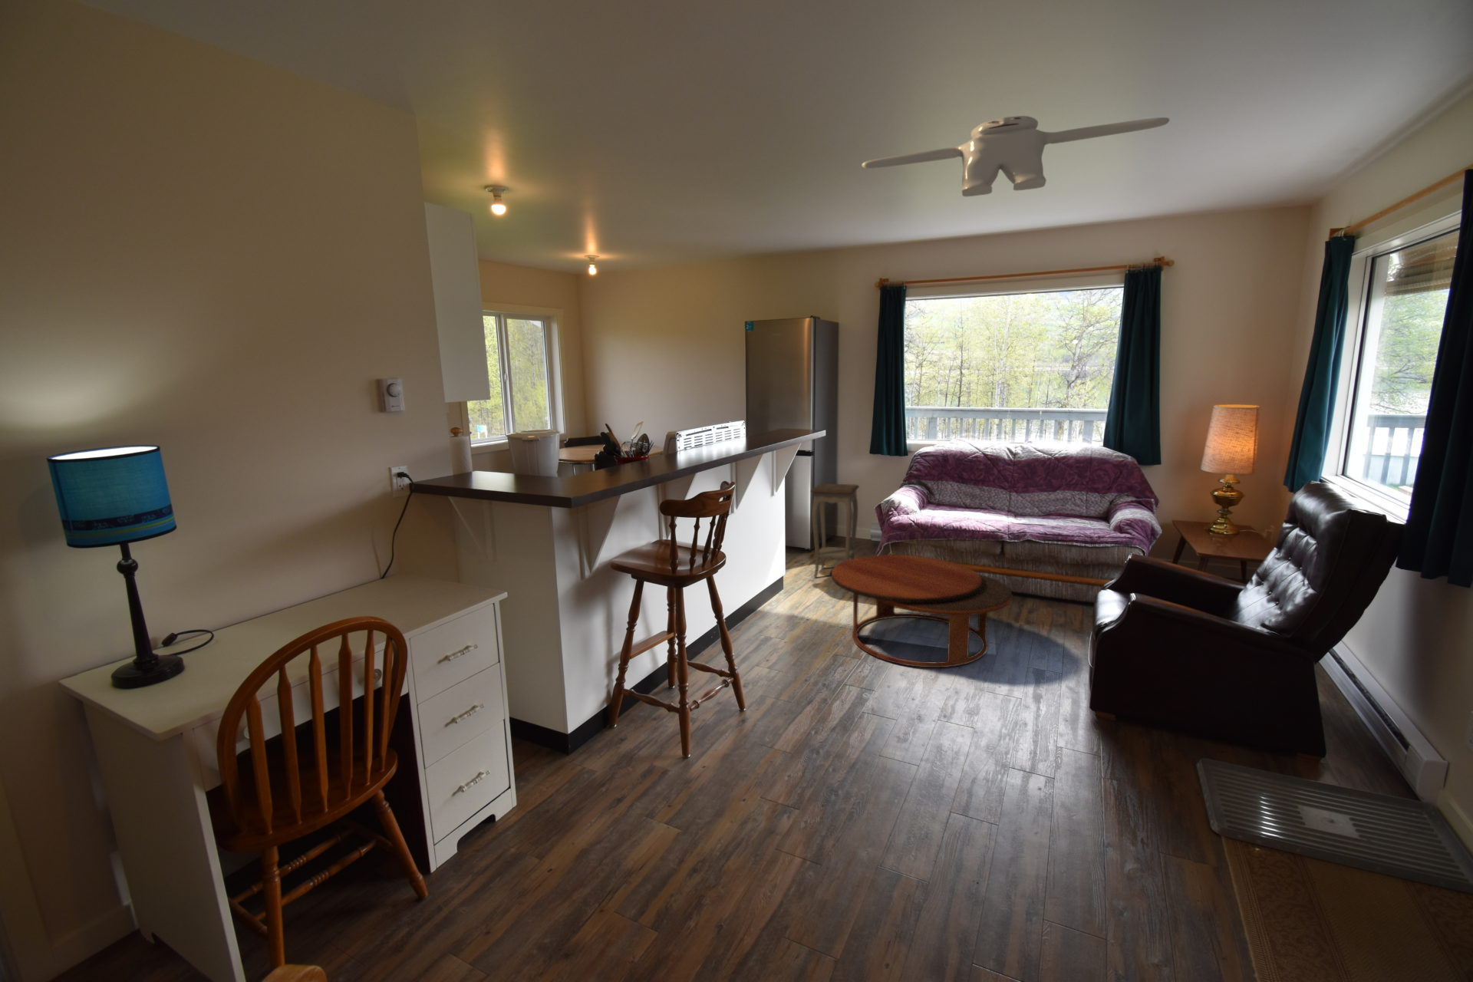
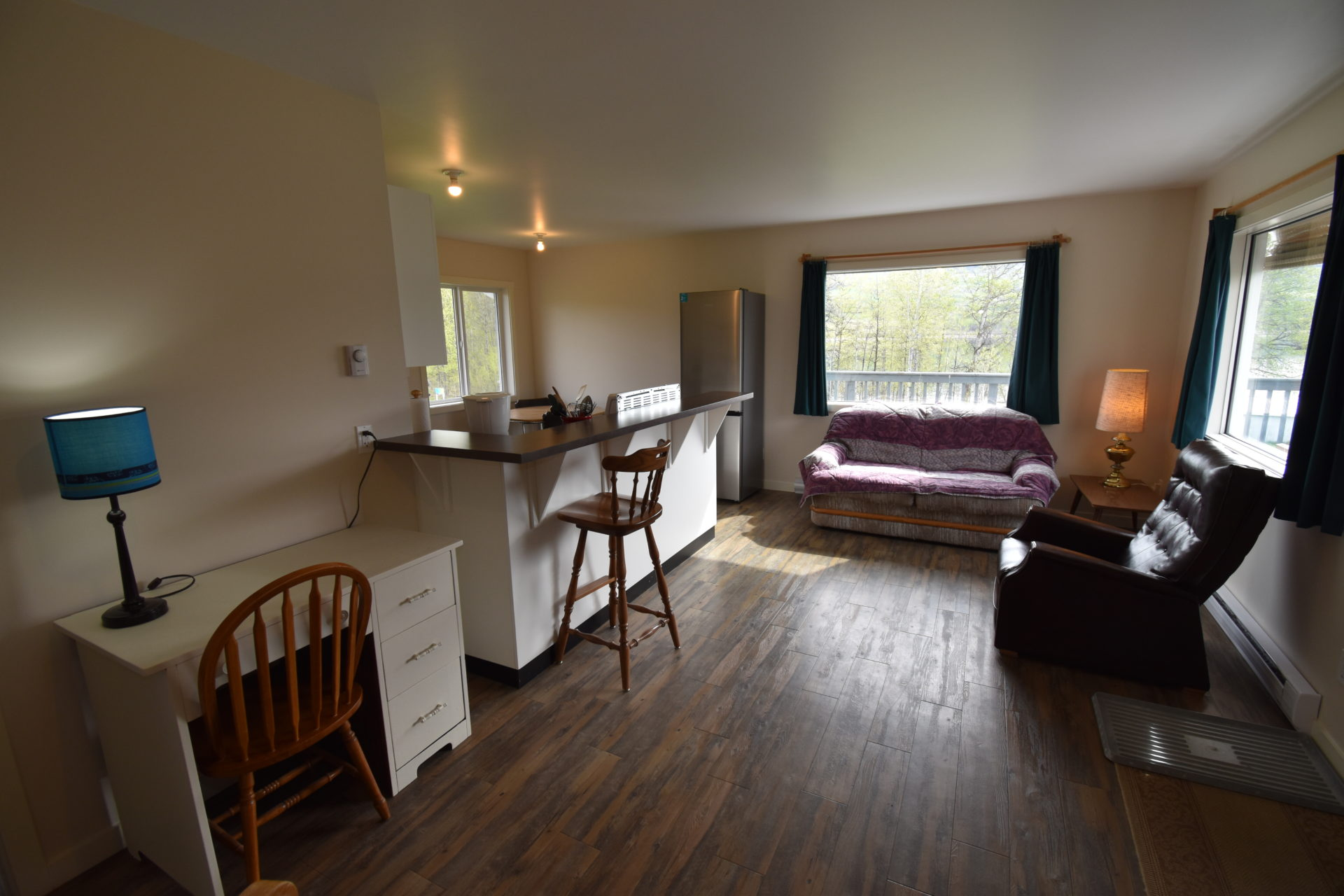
- accent table [810,482,860,579]
- coffee table [831,553,1013,669]
- ceiling fan [860,115,1171,197]
